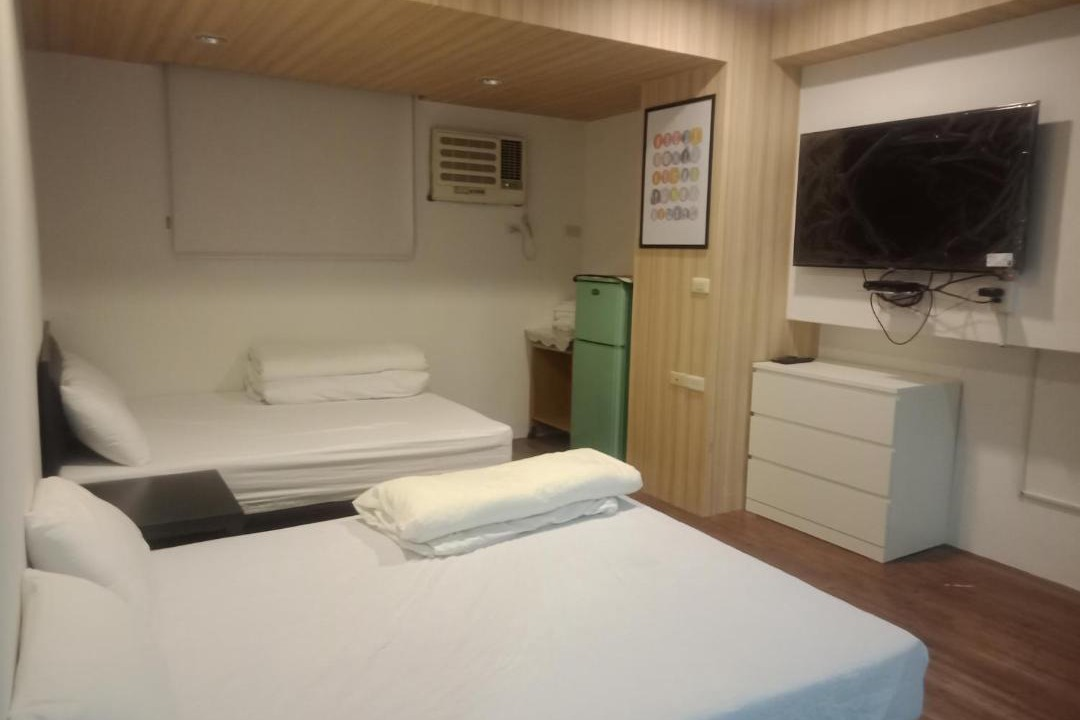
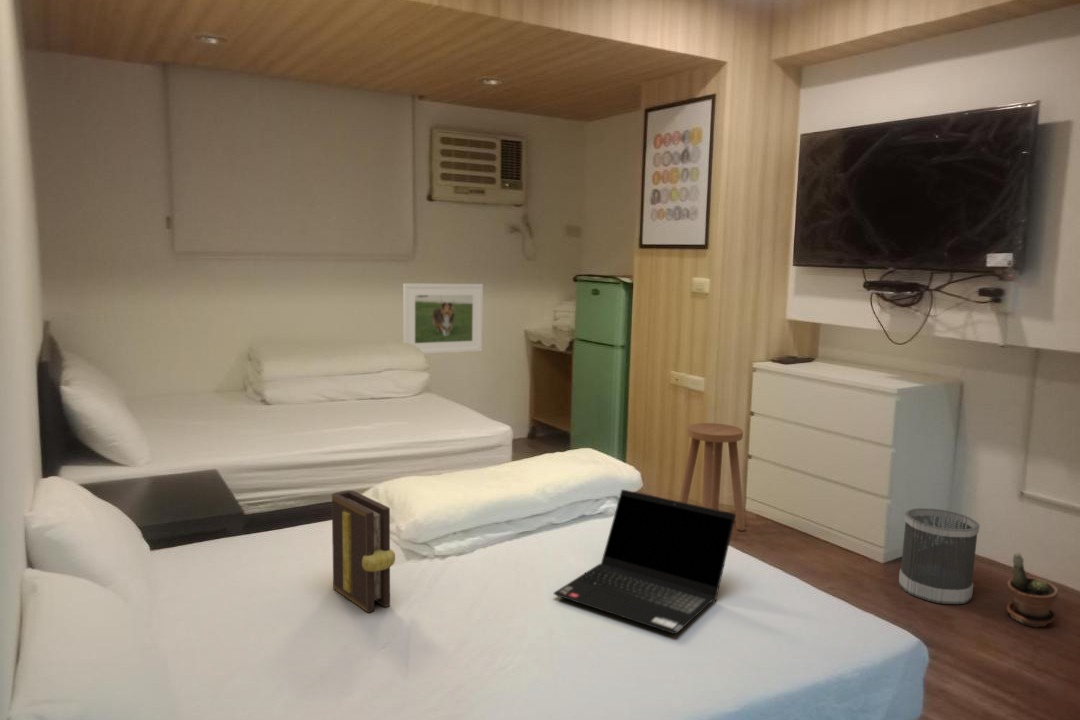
+ book [331,489,396,614]
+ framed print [402,283,484,355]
+ wastebasket [898,507,980,605]
+ laptop computer [553,489,736,635]
+ stool [678,422,746,532]
+ potted plant [1006,552,1059,628]
